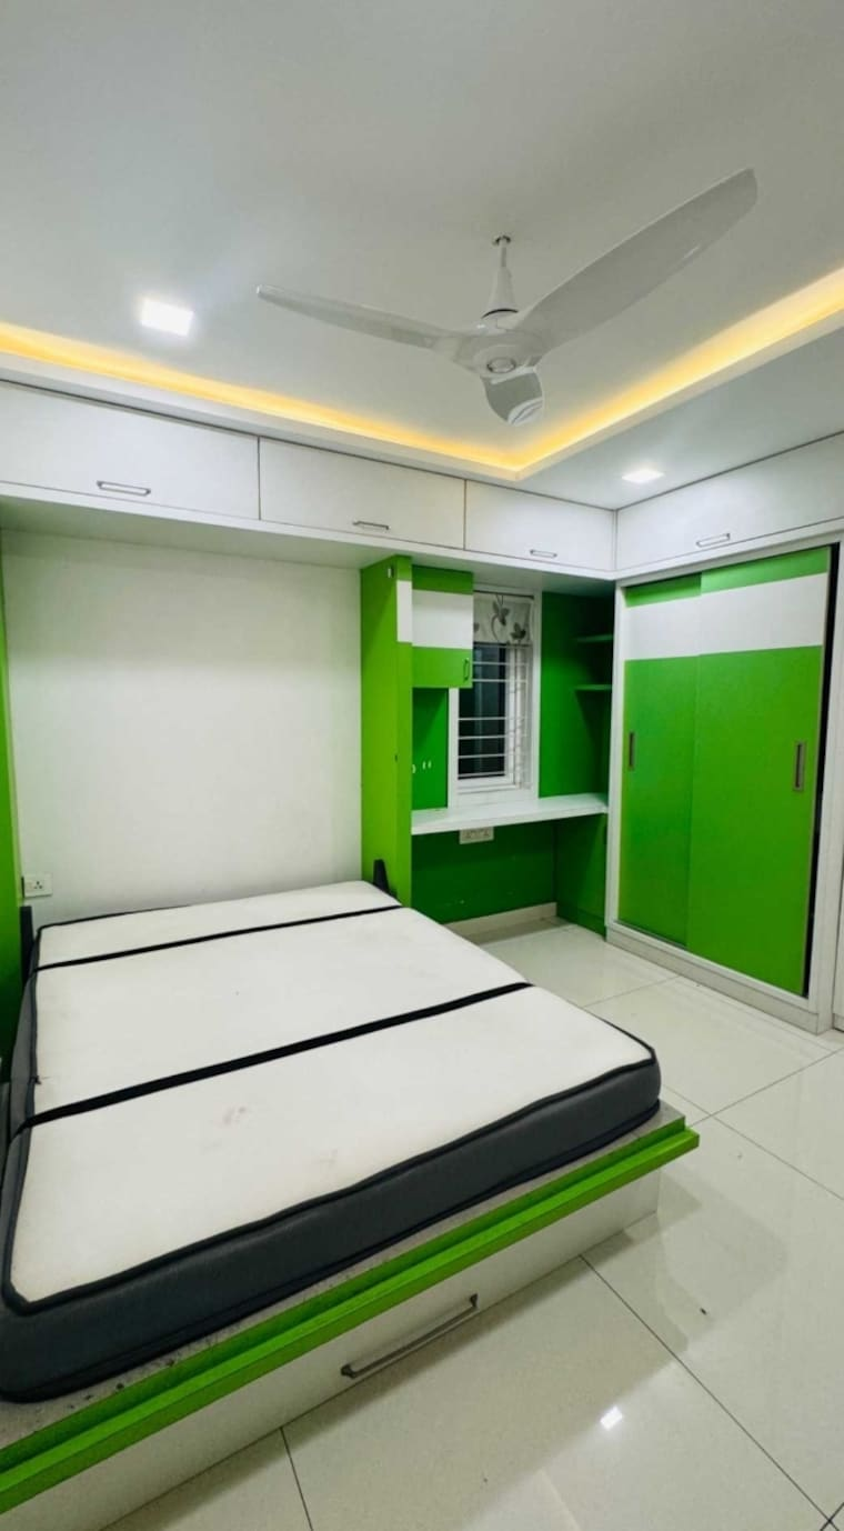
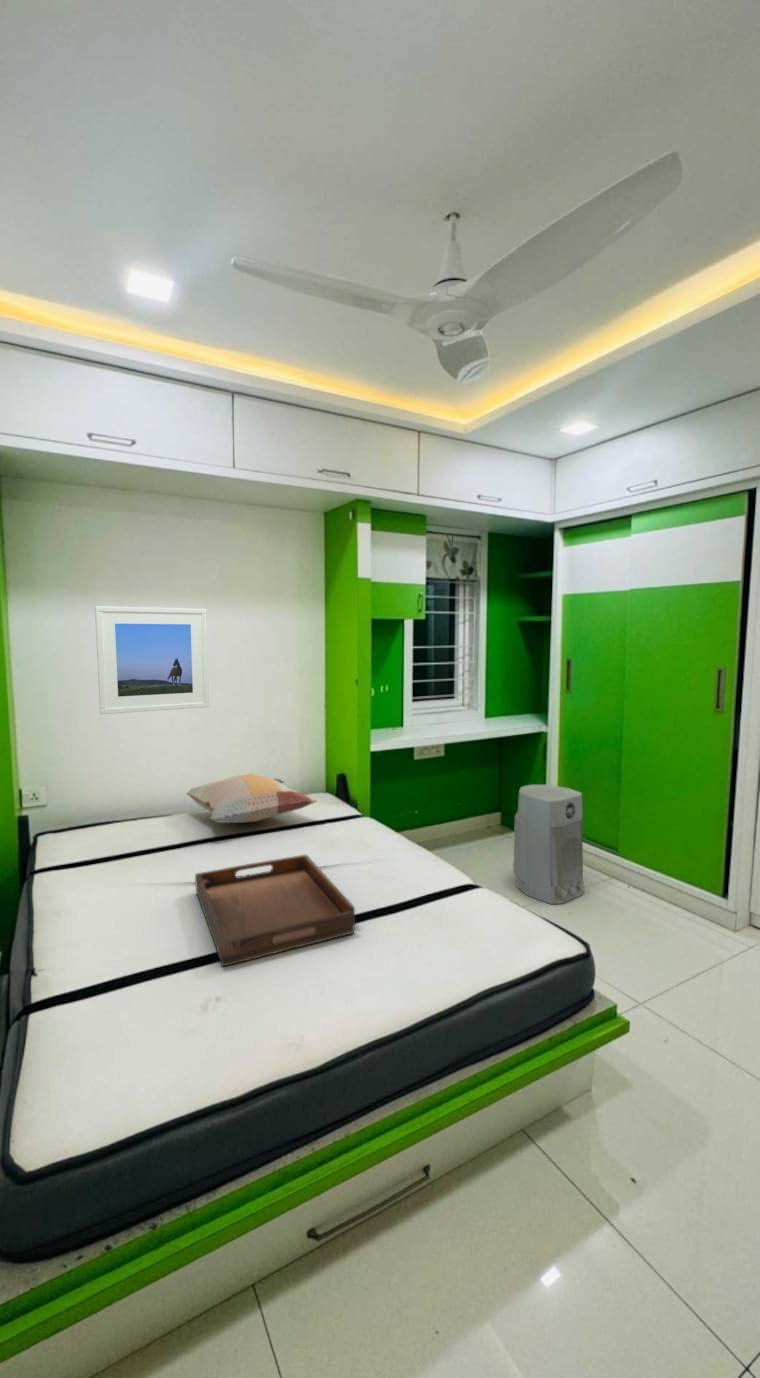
+ decorative pillow [185,773,317,824]
+ serving tray [194,854,356,967]
+ air purifier [512,784,585,905]
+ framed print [94,605,210,715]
